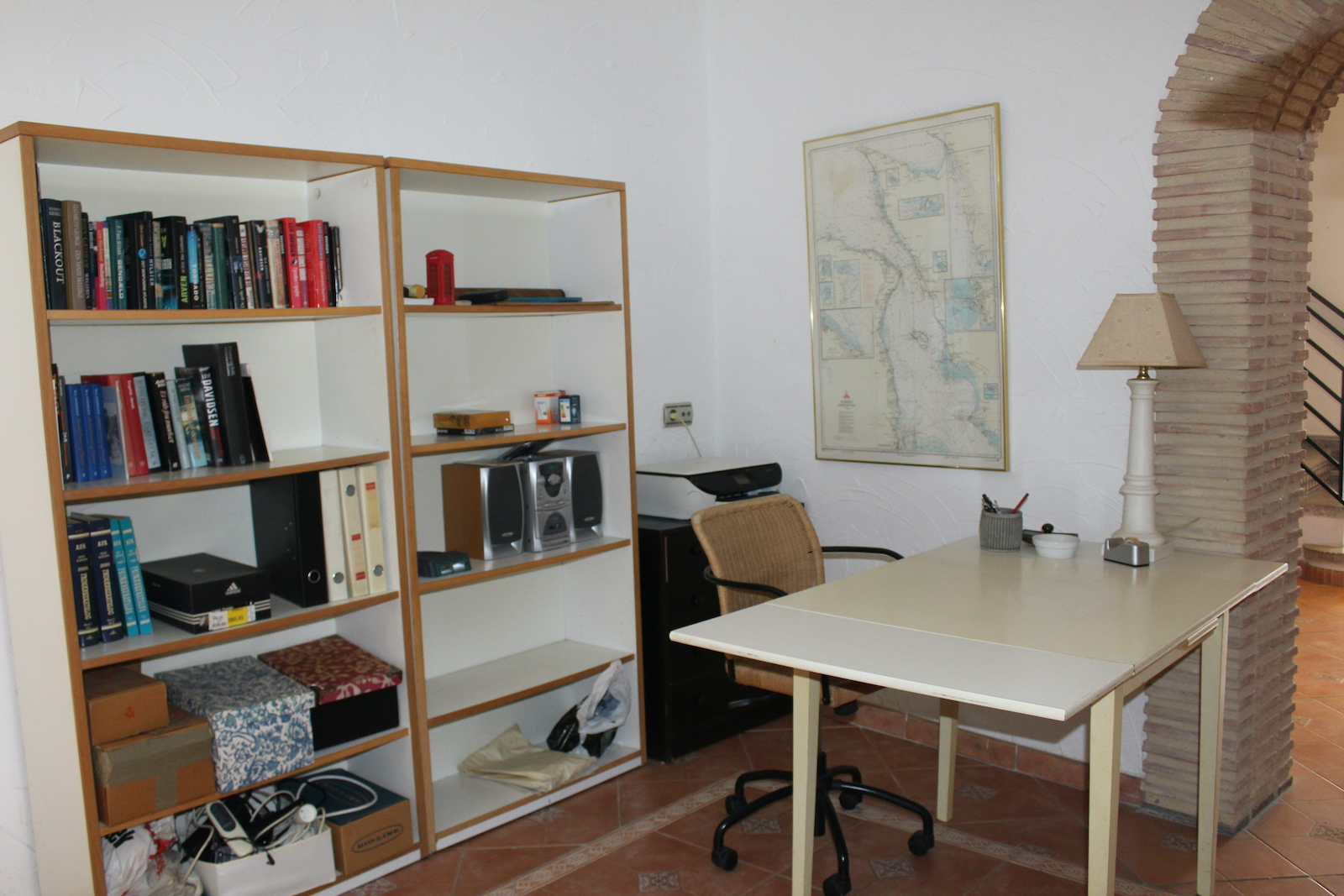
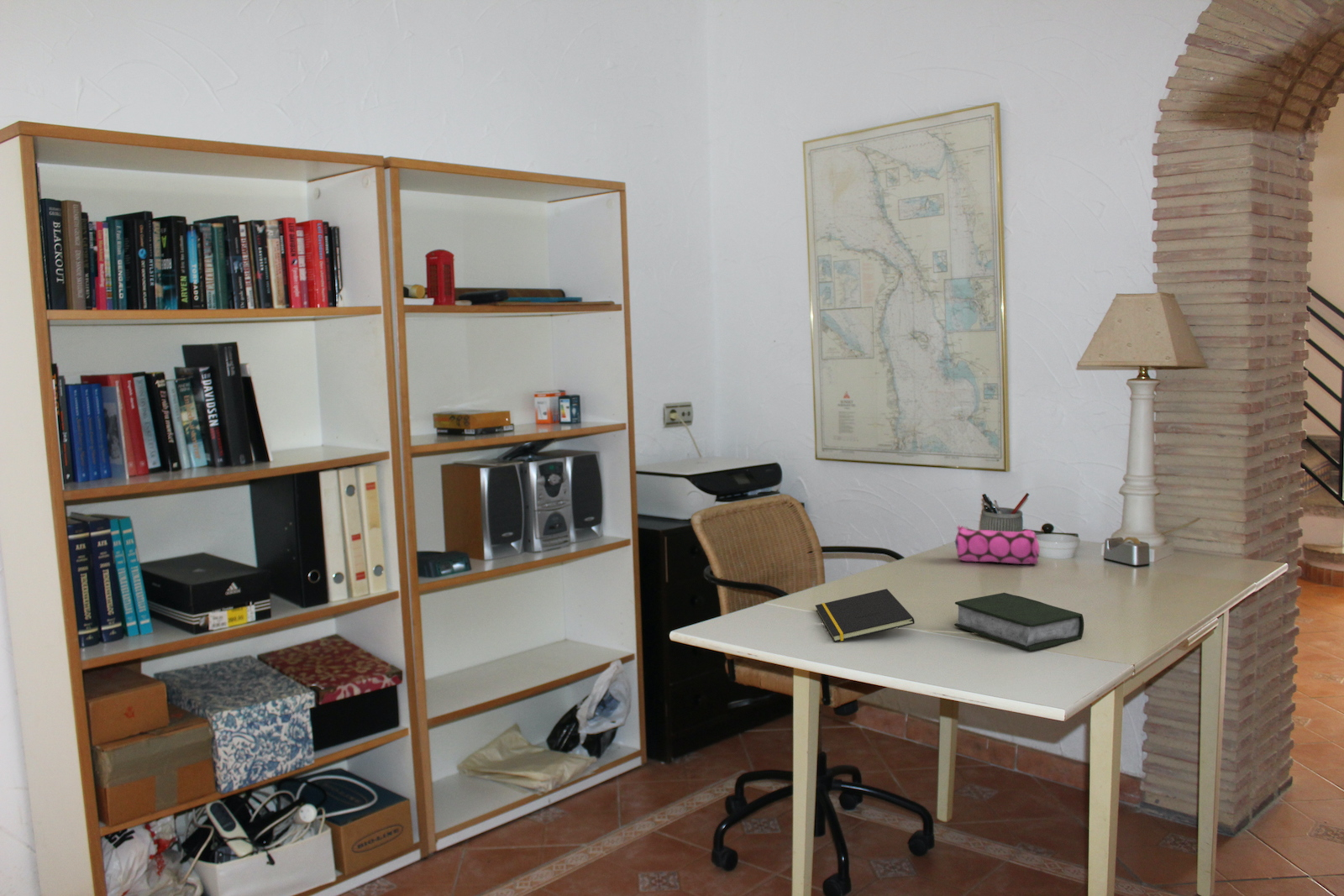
+ notepad [815,588,916,643]
+ book [953,592,1084,652]
+ pencil case [954,523,1040,565]
